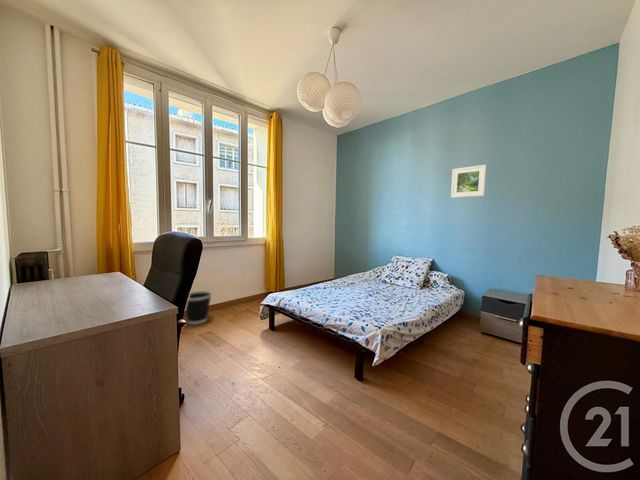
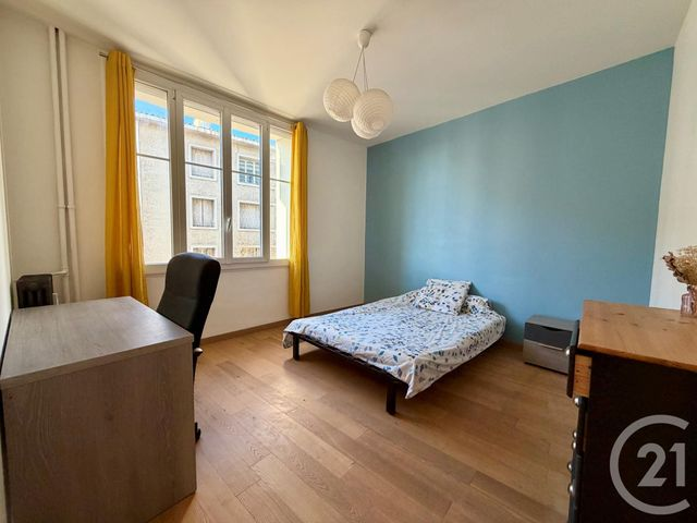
- wastebasket [184,290,213,325]
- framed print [450,164,487,199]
